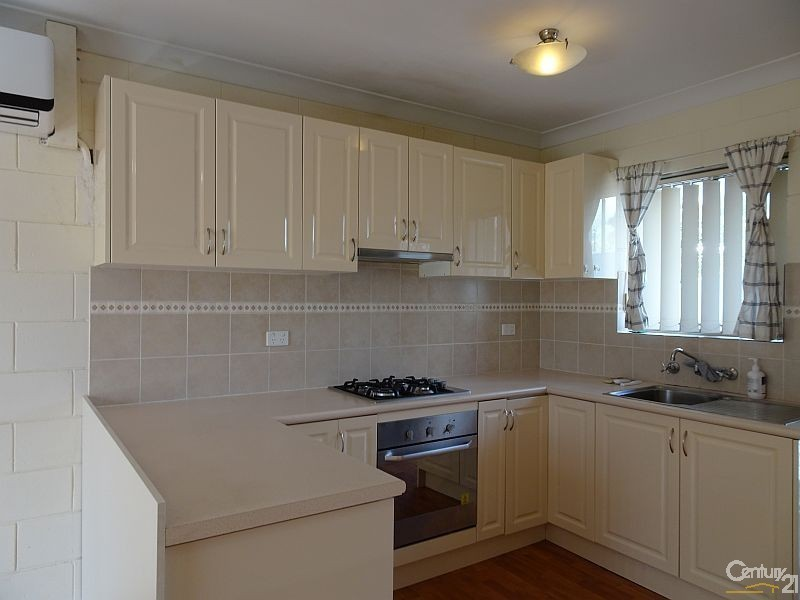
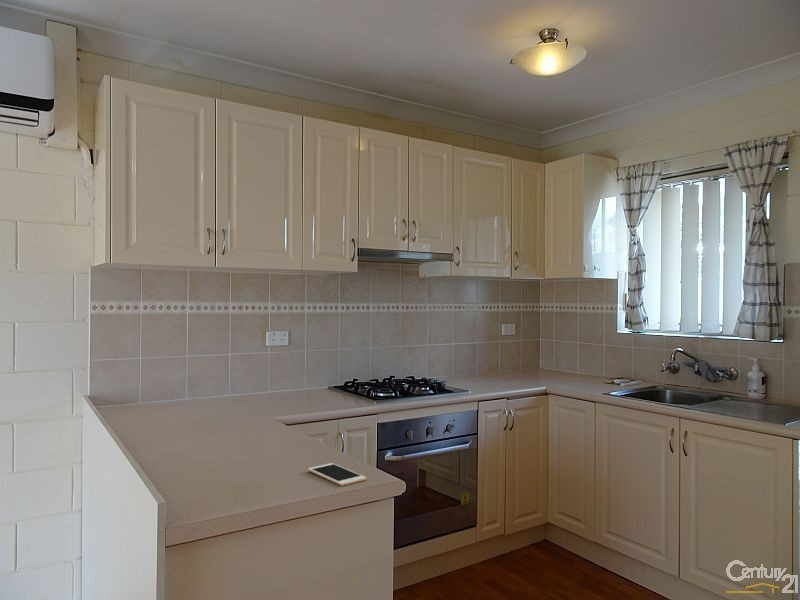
+ cell phone [307,462,367,487]
